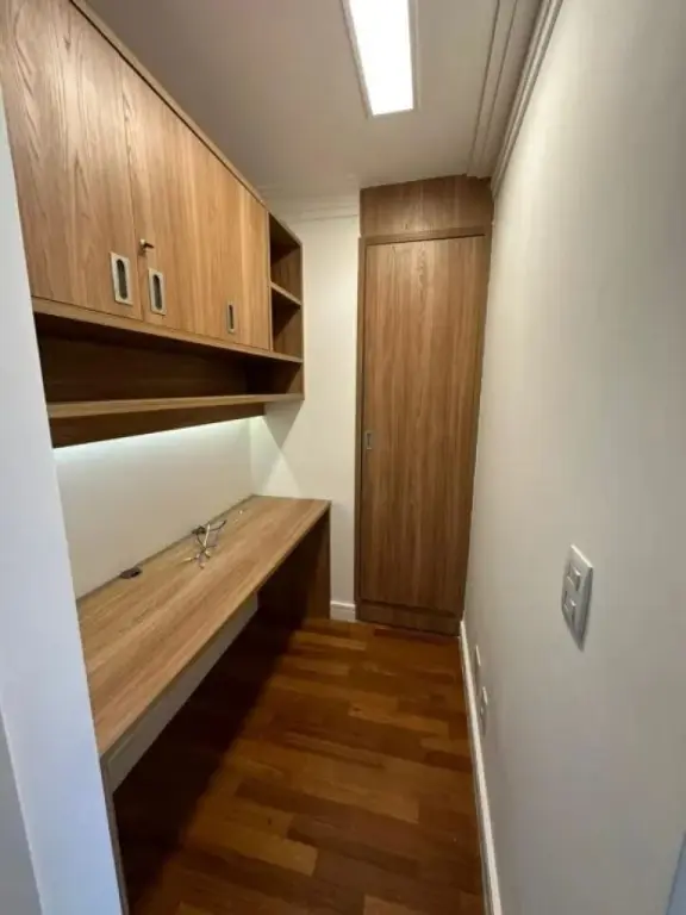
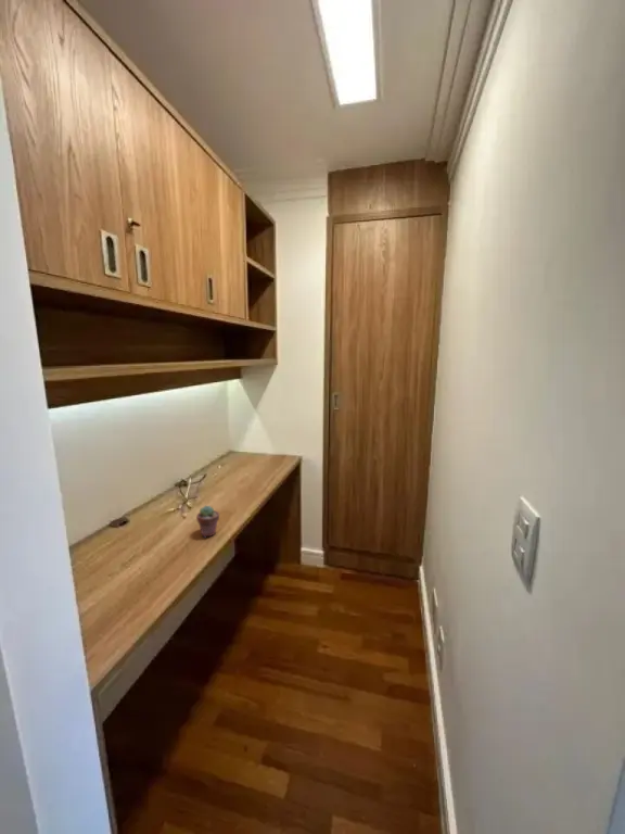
+ potted succulent [195,505,220,539]
